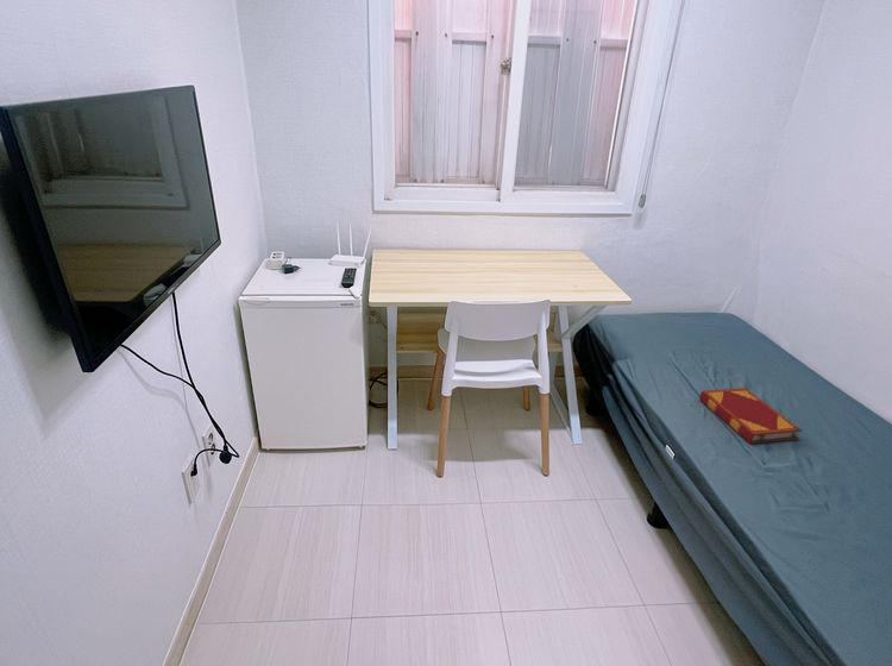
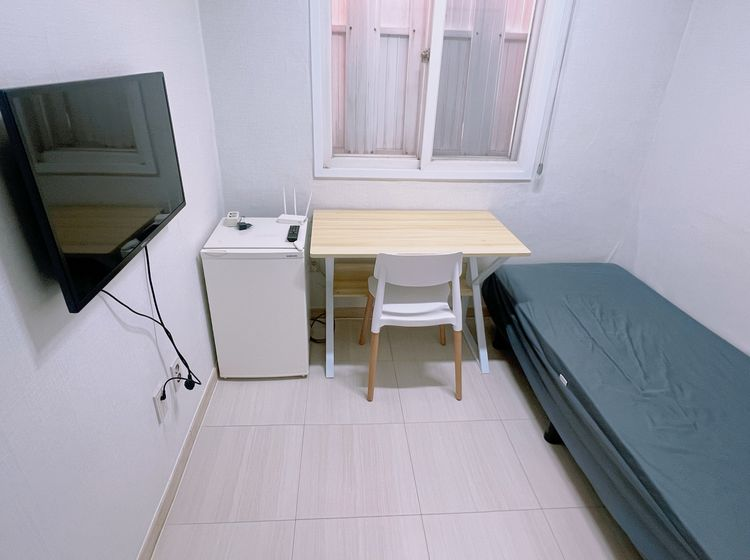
- hardback book [698,387,803,445]
